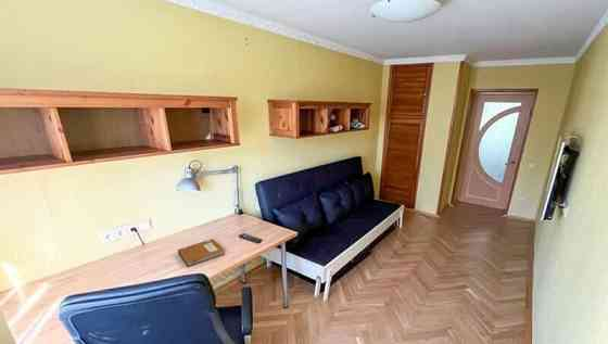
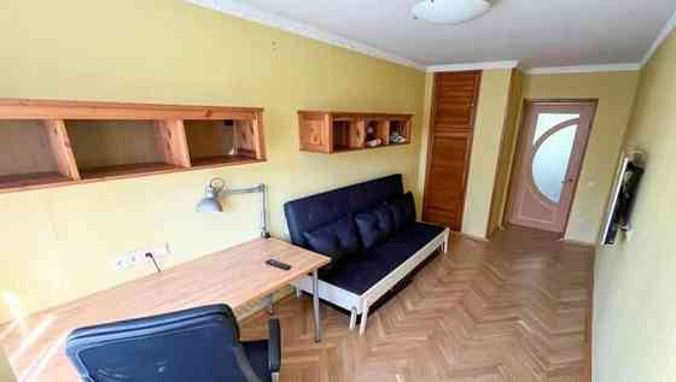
- notebook [177,238,226,269]
